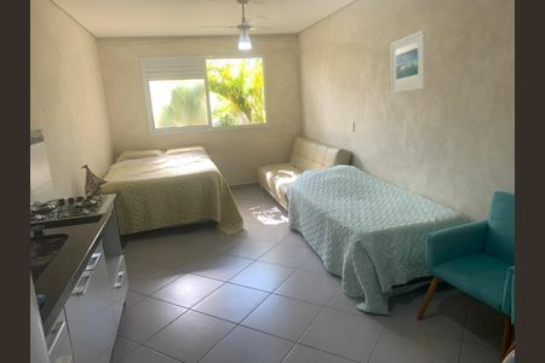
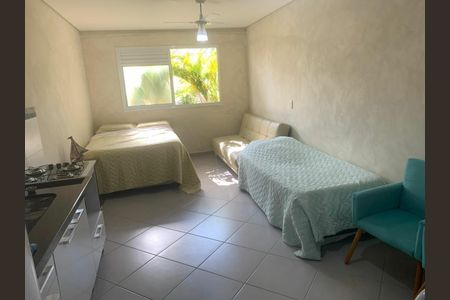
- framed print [389,29,428,94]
